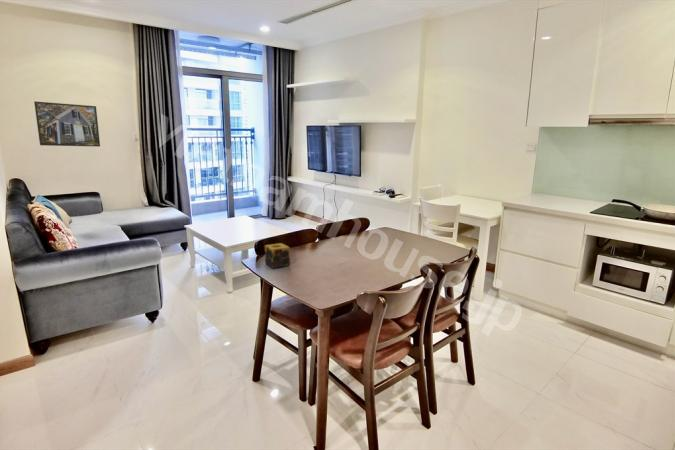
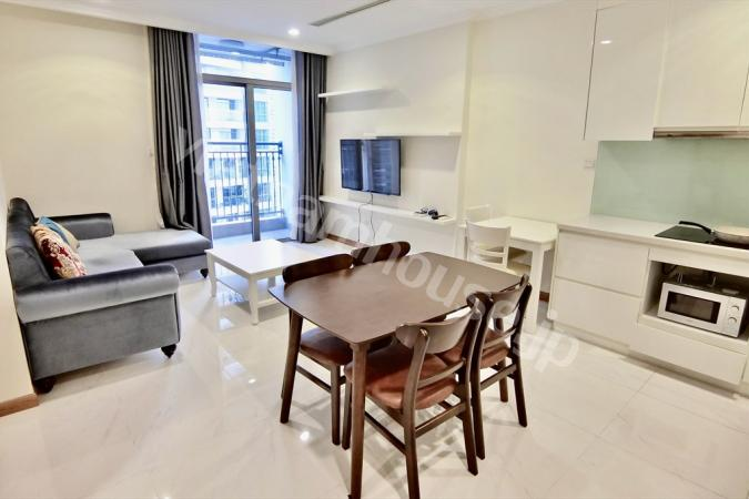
- candle [264,242,291,269]
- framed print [33,100,101,148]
